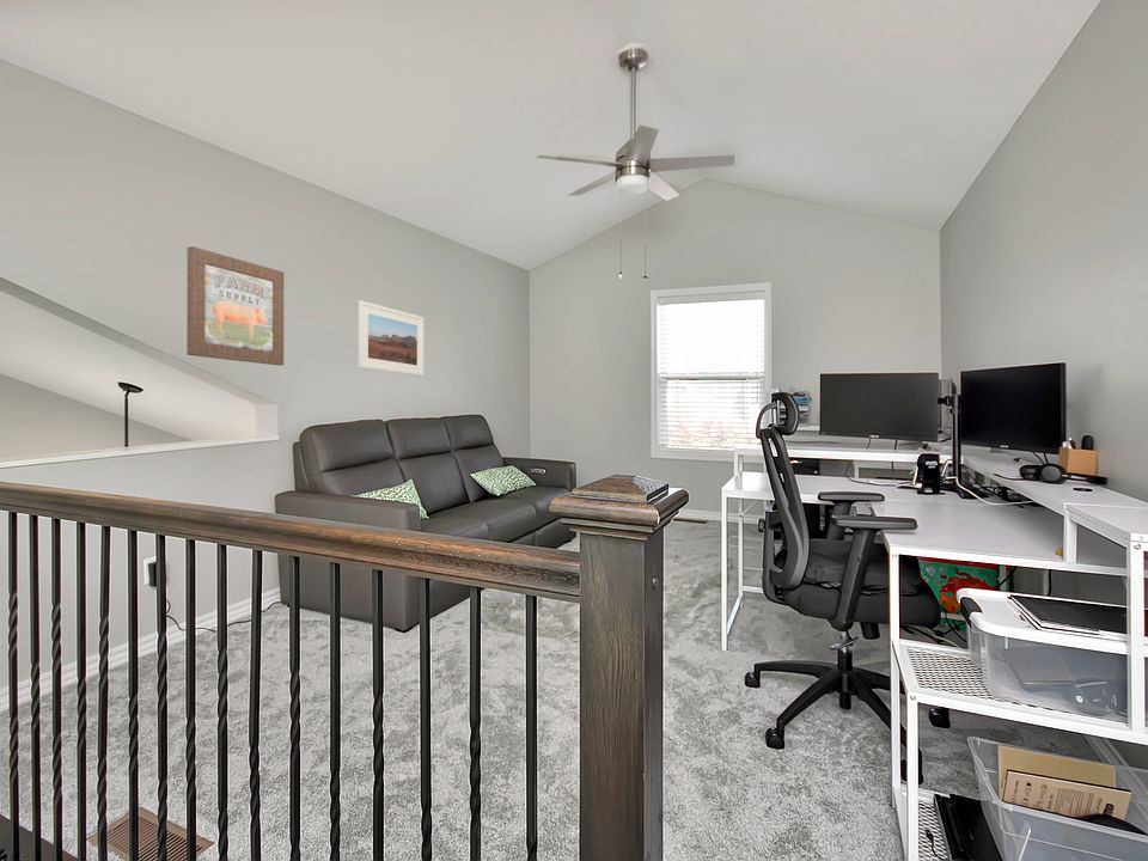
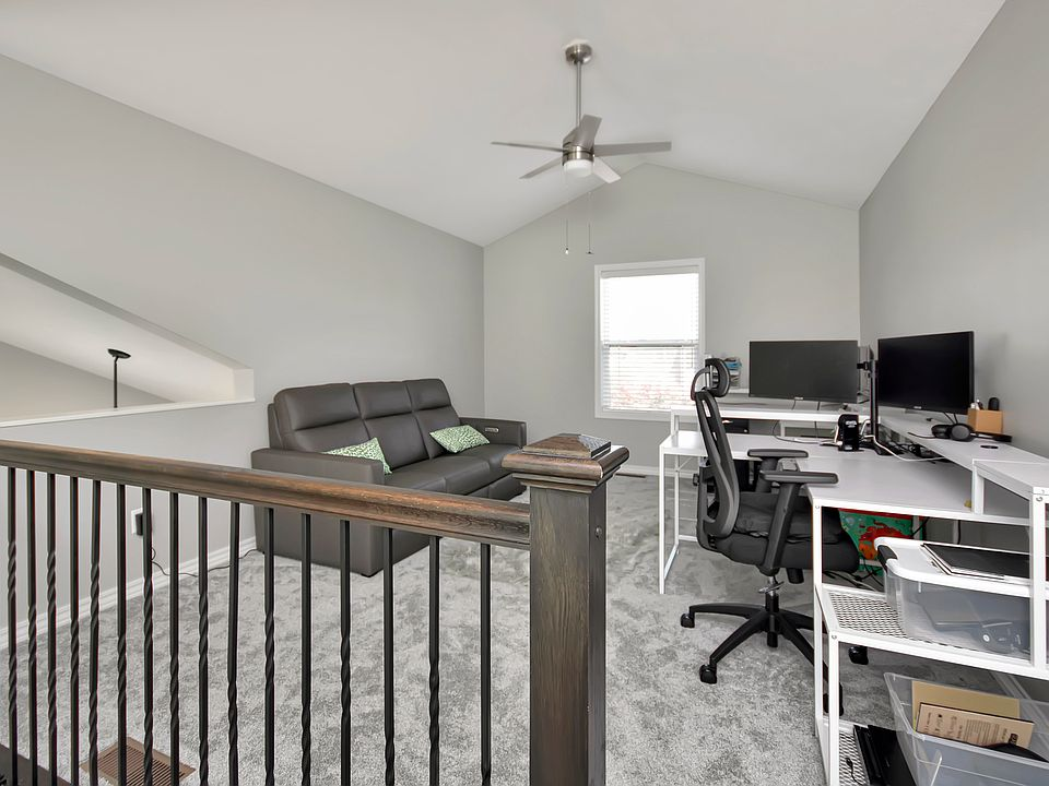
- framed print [358,299,425,377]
- wall art [185,245,285,367]
